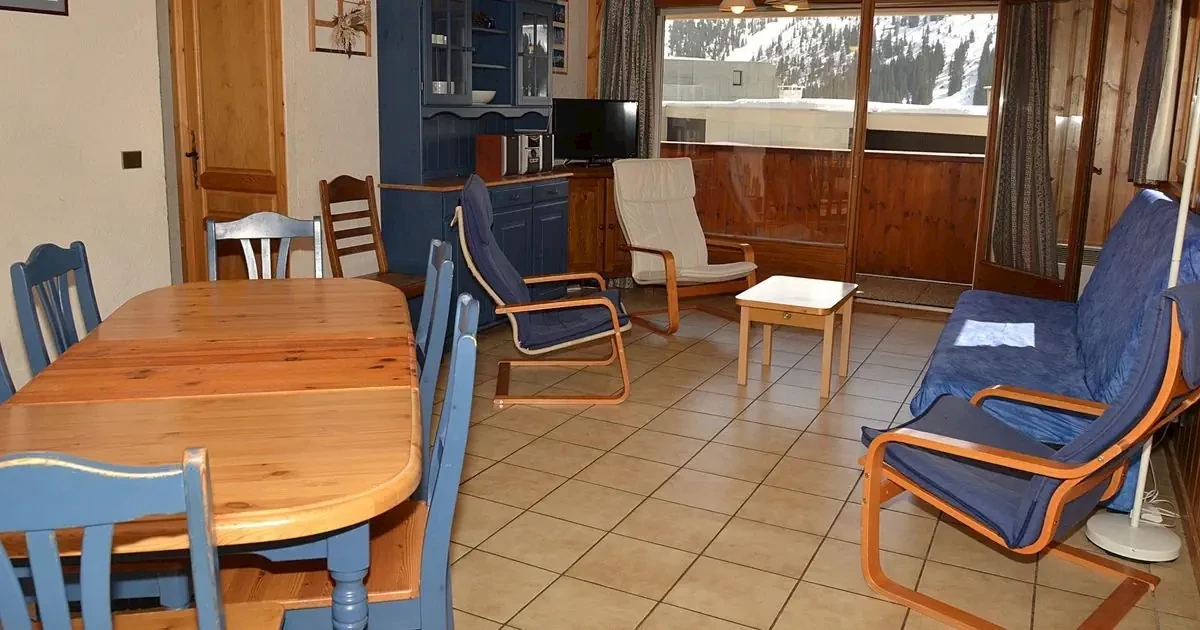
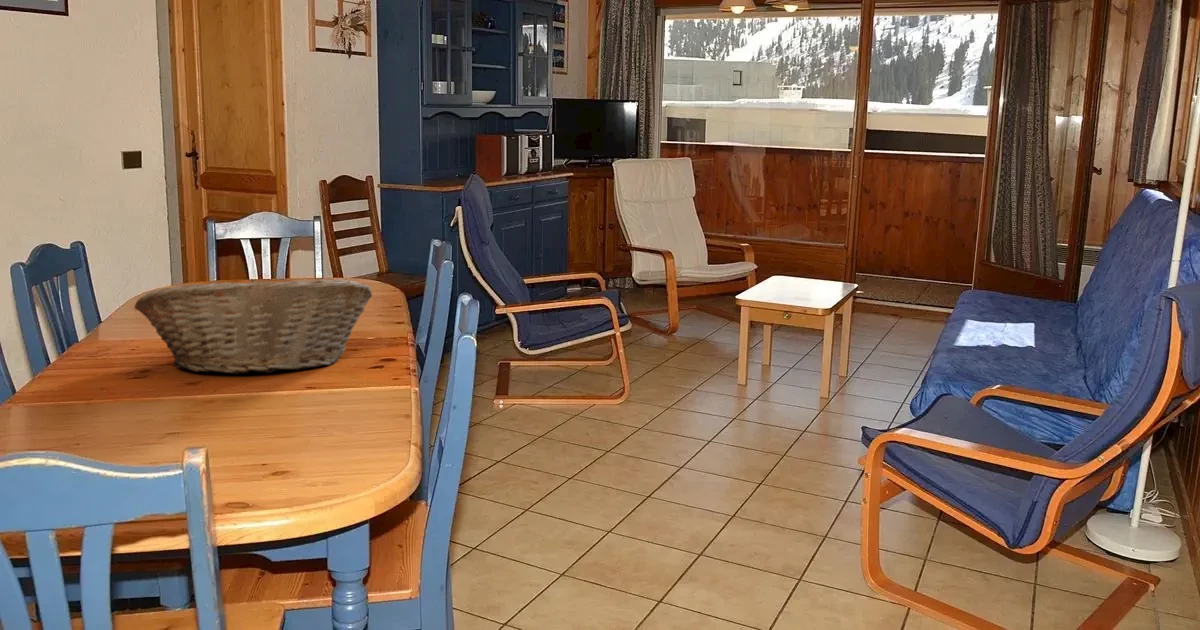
+ fruit basket [134,278,373,375]
